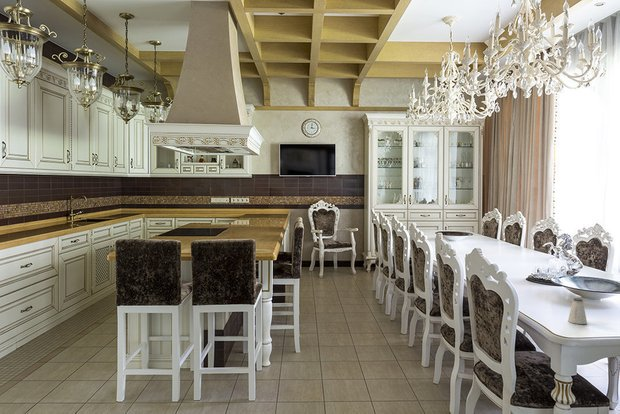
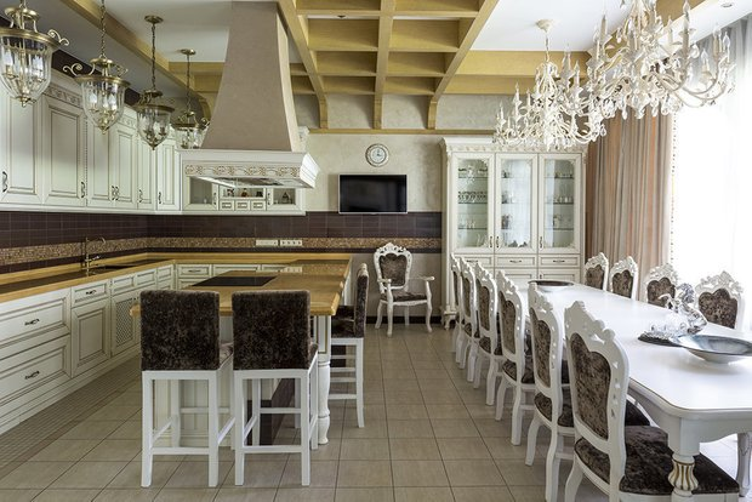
- saltshaker [567,297,588,325]
